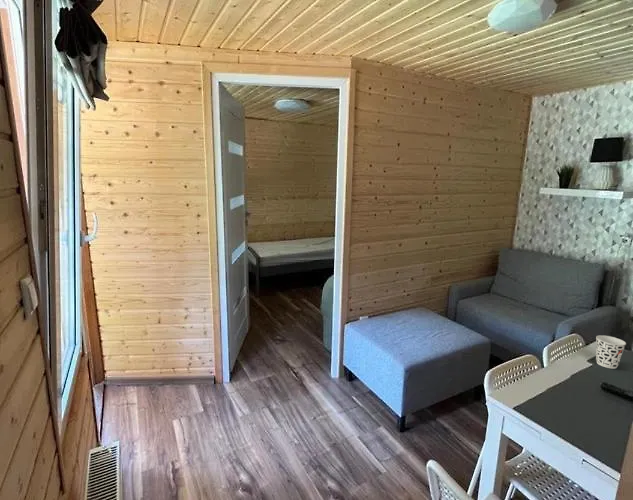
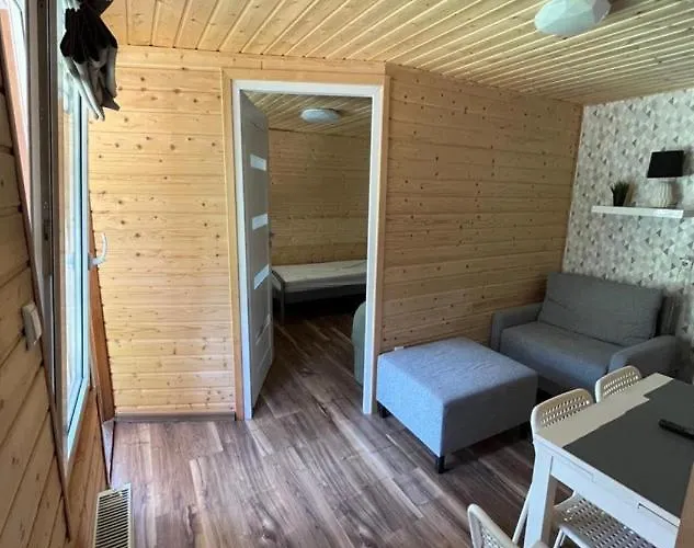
- cup [595,334,627,370]
